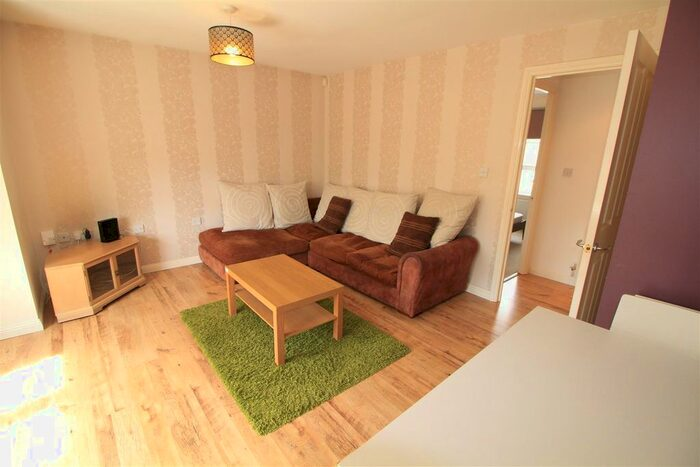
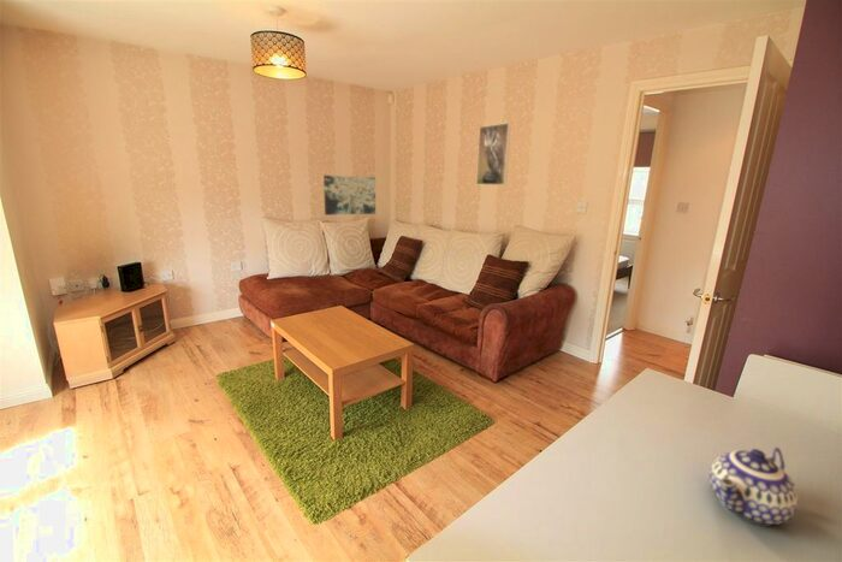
+ wall art [322,174,376,217]
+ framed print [475,122,512,187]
+ teapot [708,446,799,526]
